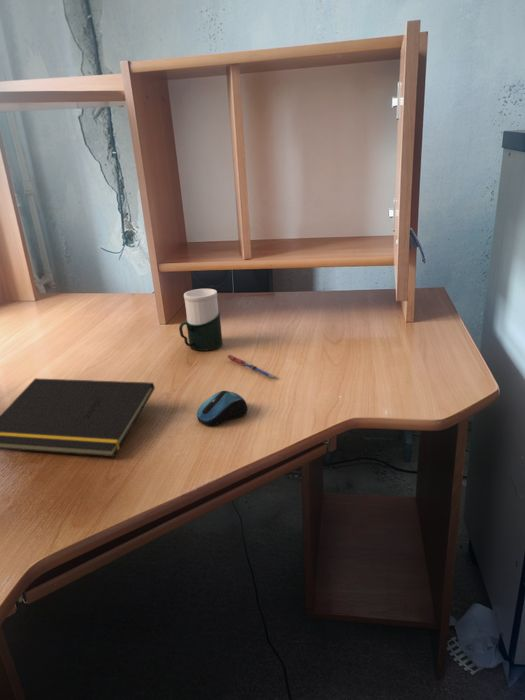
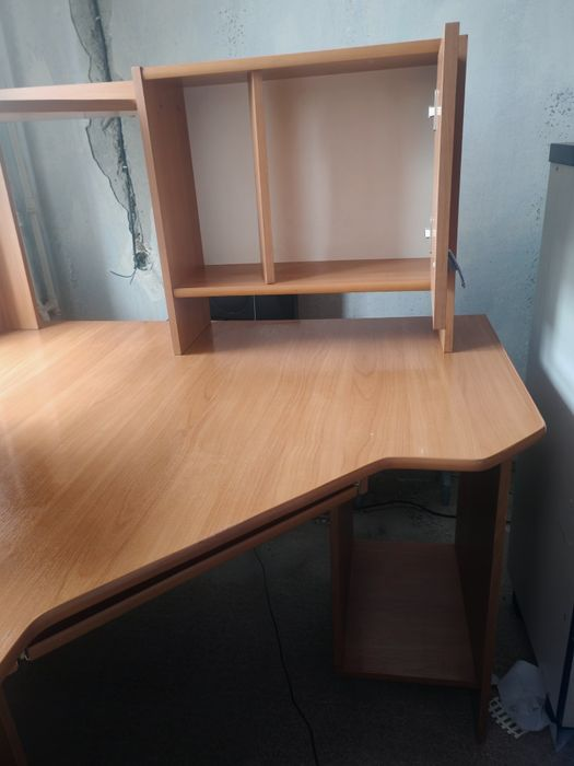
- computer mouse [196,390,248,427]
- notepad [0,377,156,458]
- pen [226,354,277,380]
- cup [178,288,224,352]
